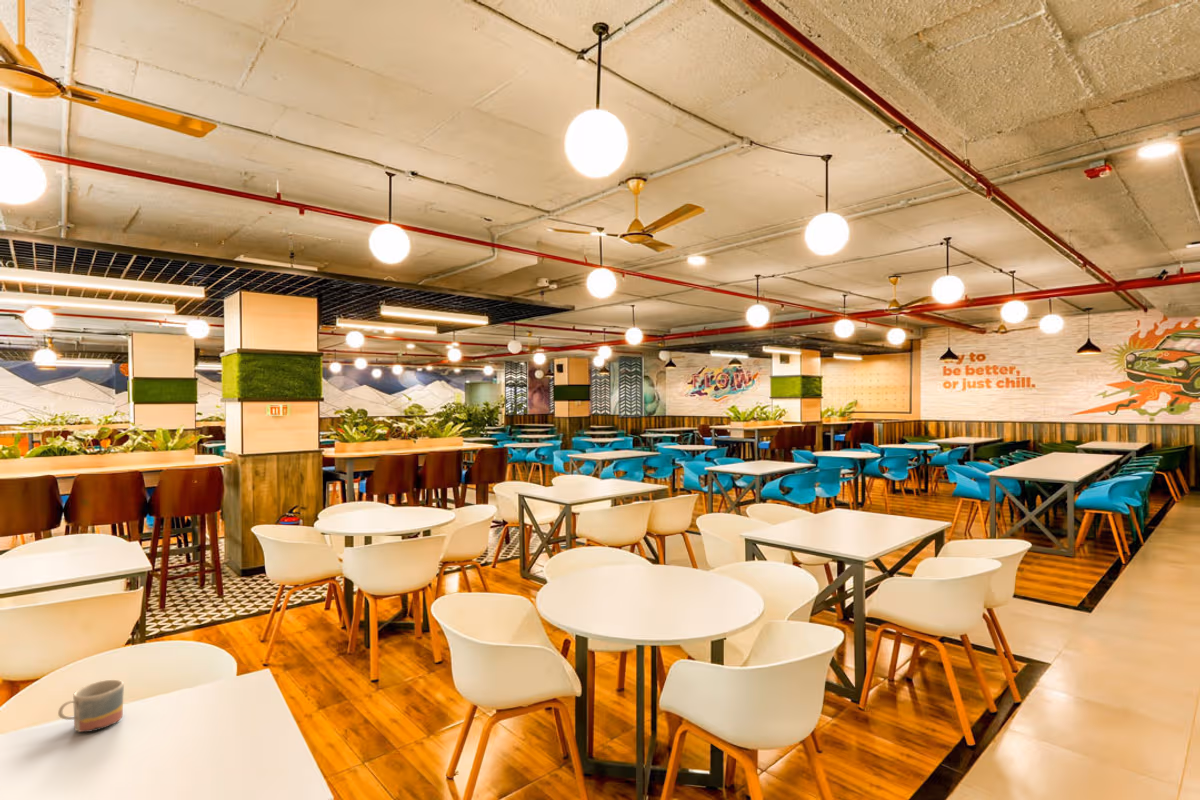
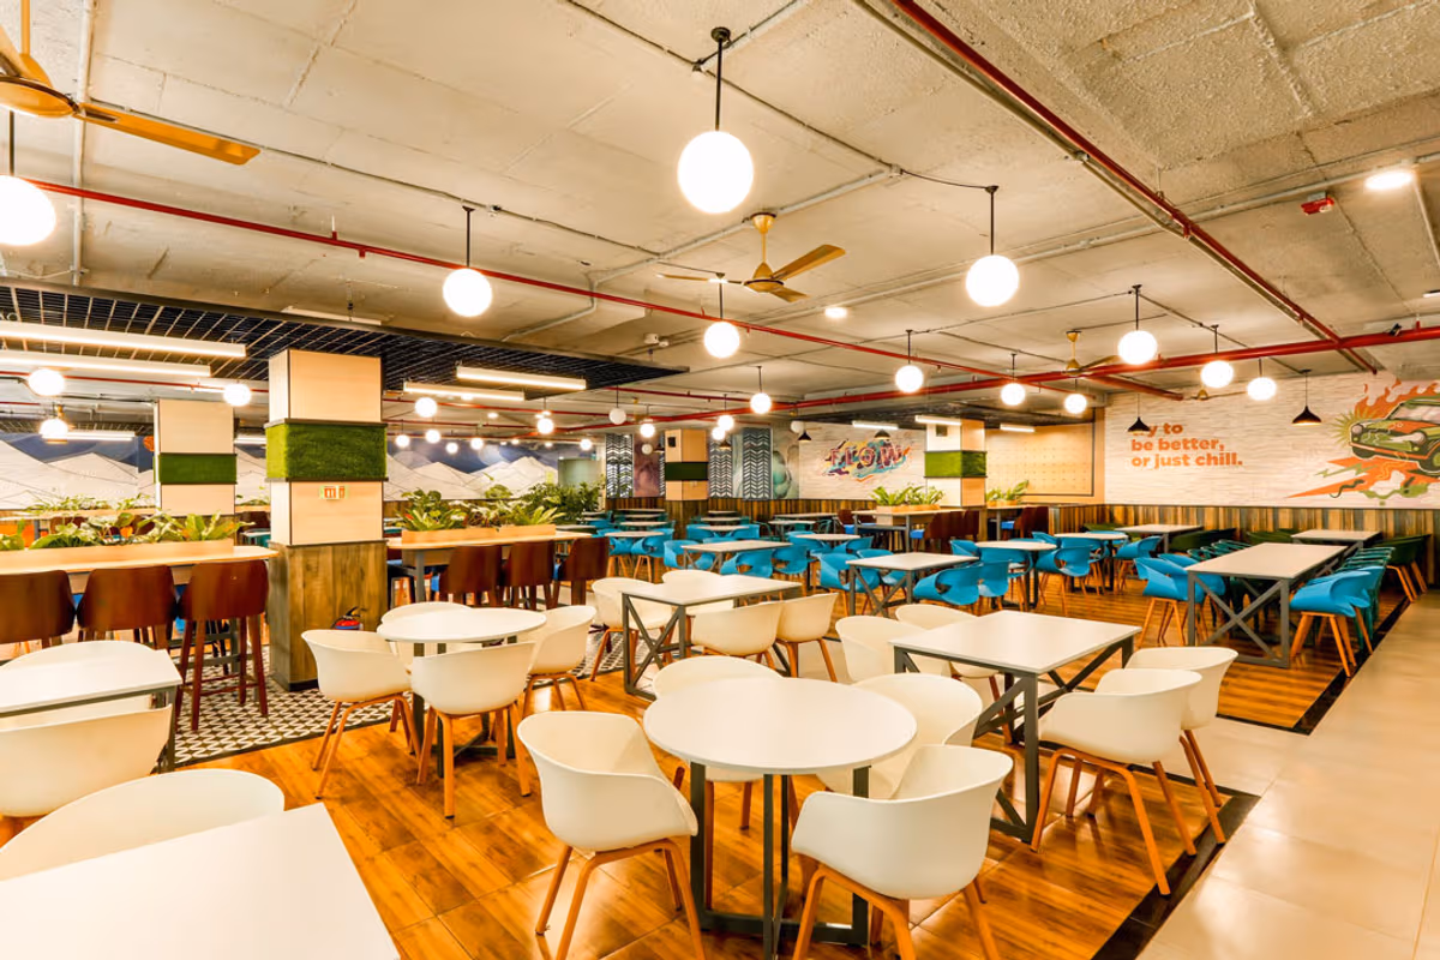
- mug [57,679,125,733]
